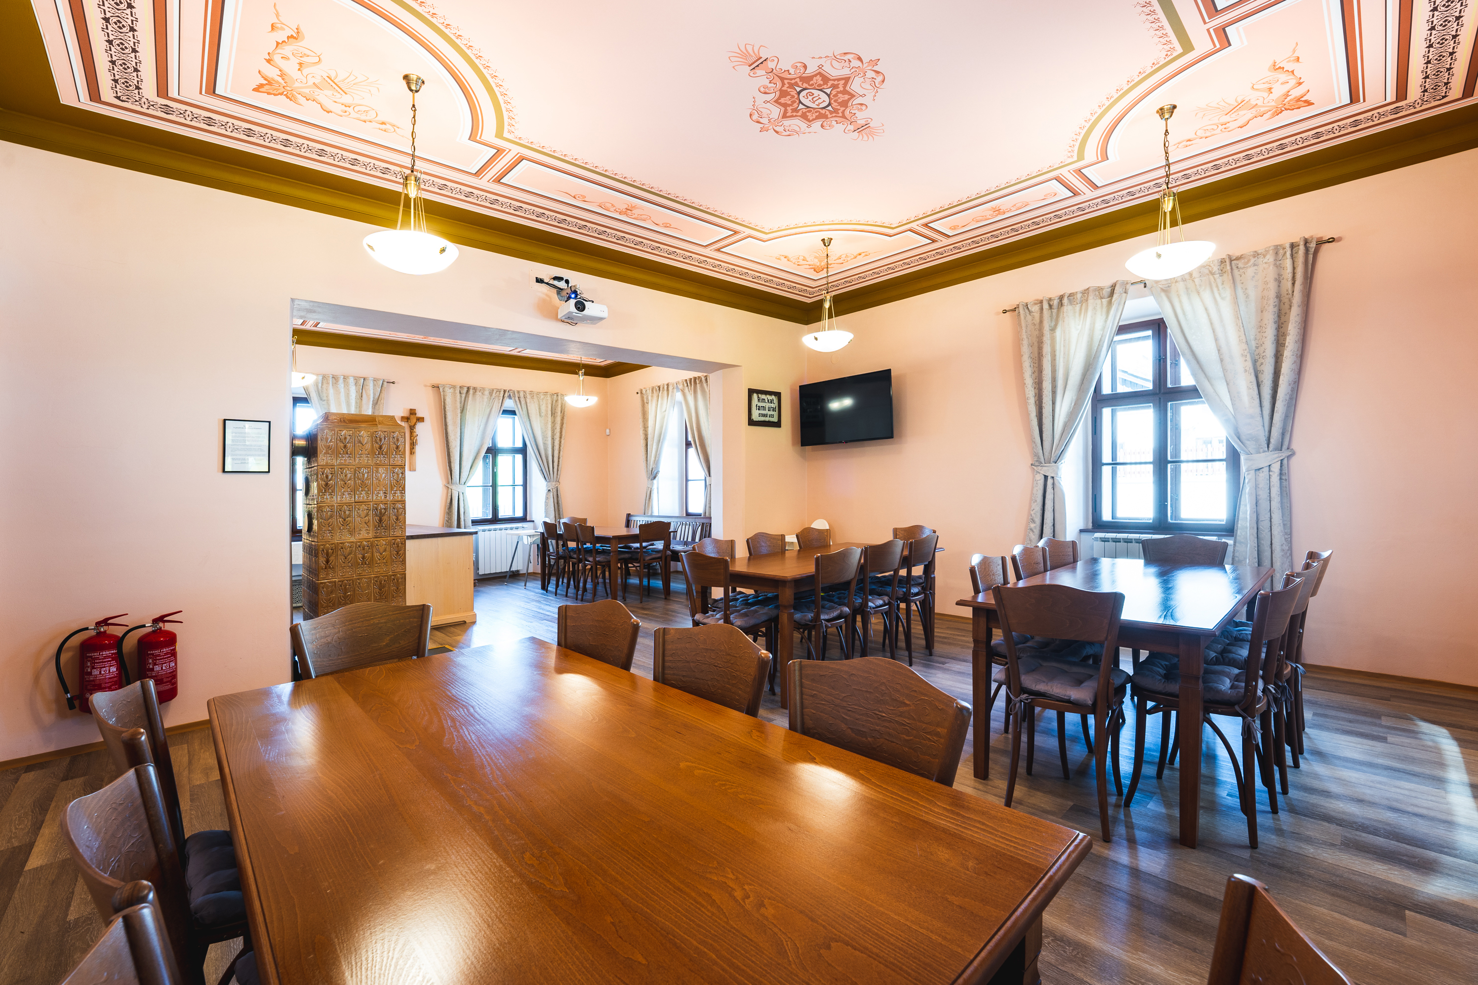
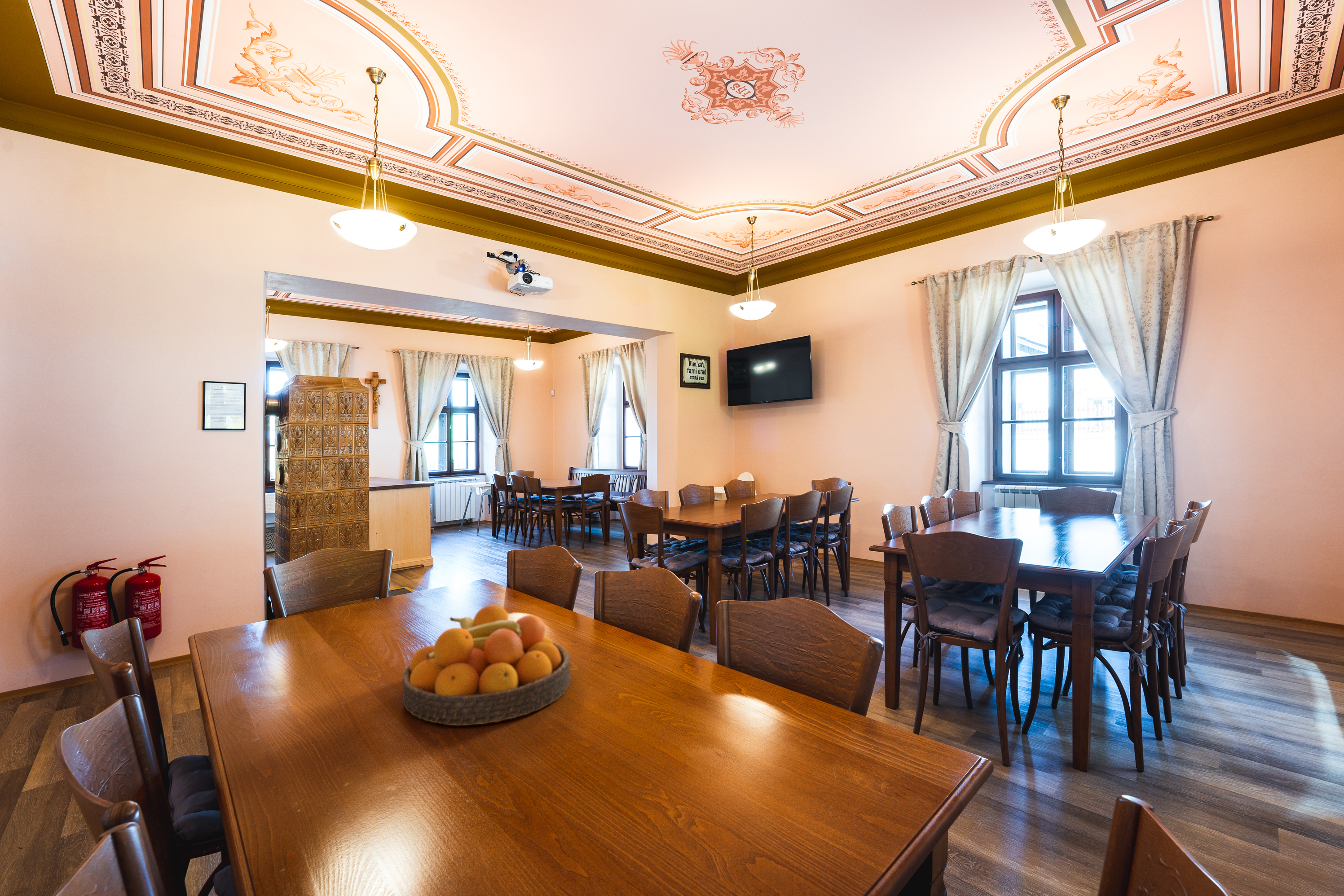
+ fruit bowl [402,605,571,726]
